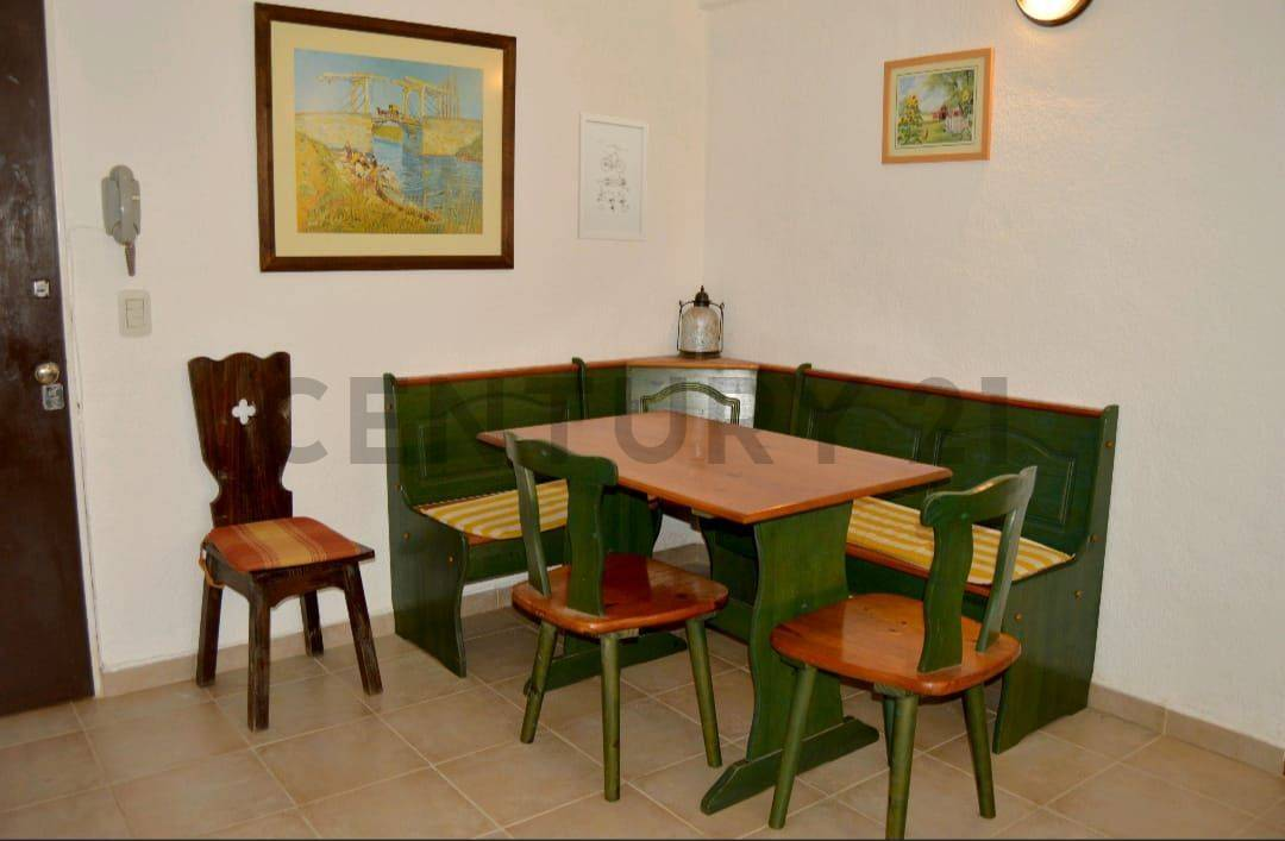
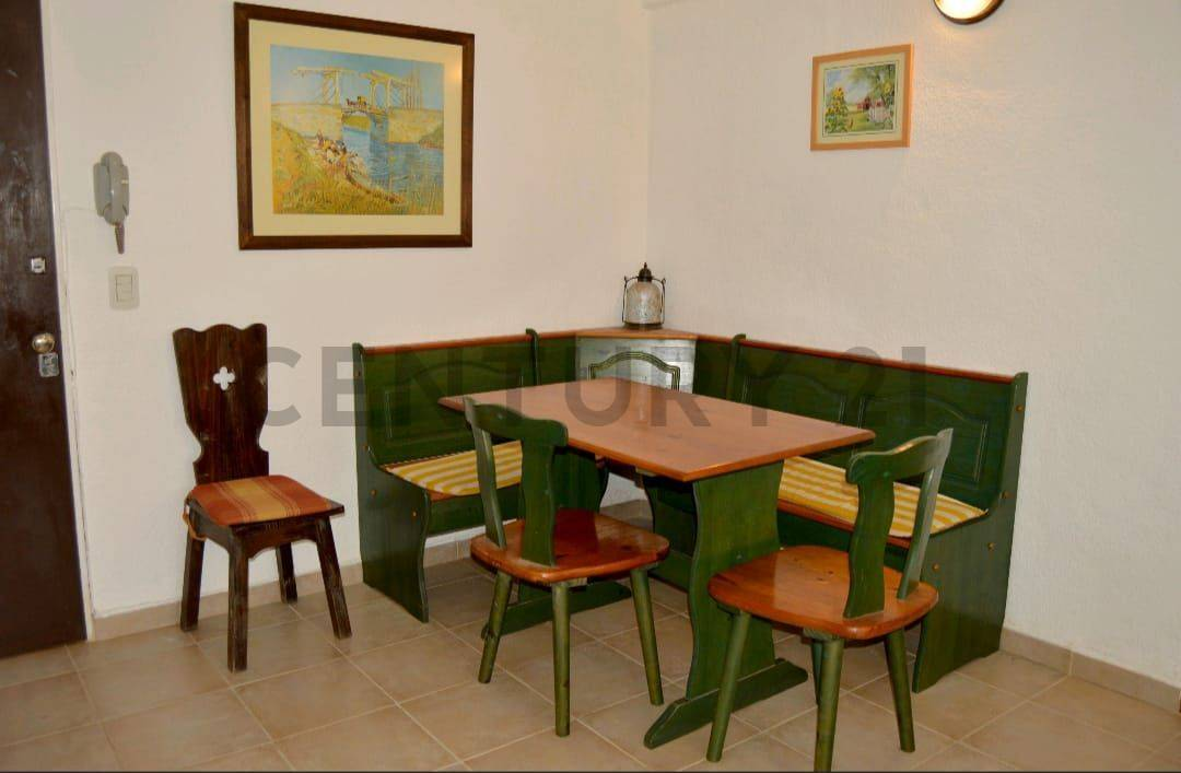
- wall art [576,112,650,243]
